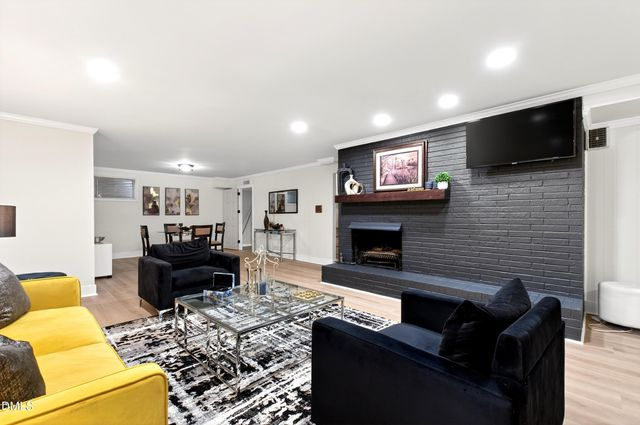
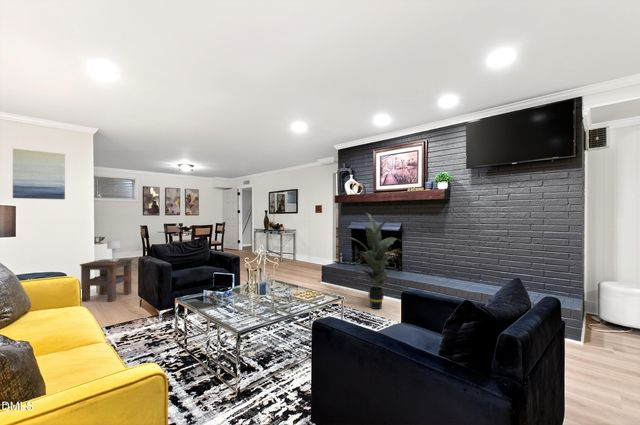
+ table lamp [94,239,122,262]
+ side table [79,258,134,303]
+ wall art [12,148,66,200]
+ indoor plant [344,212,403,310]
